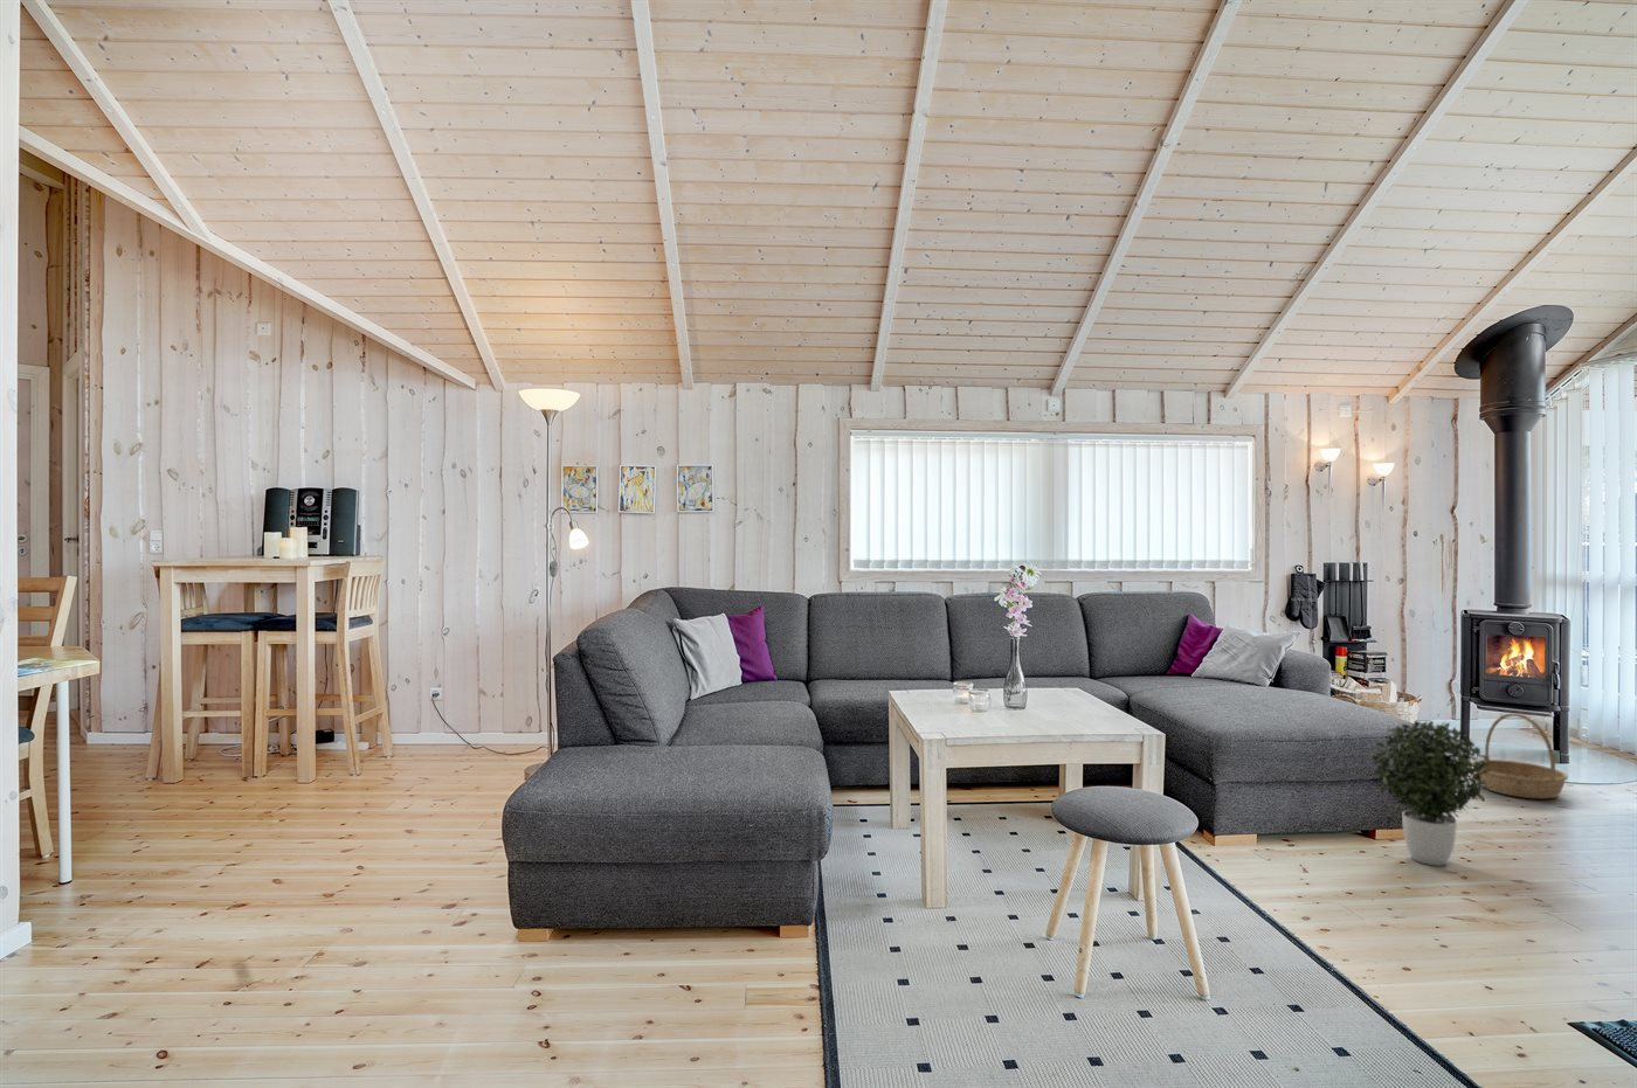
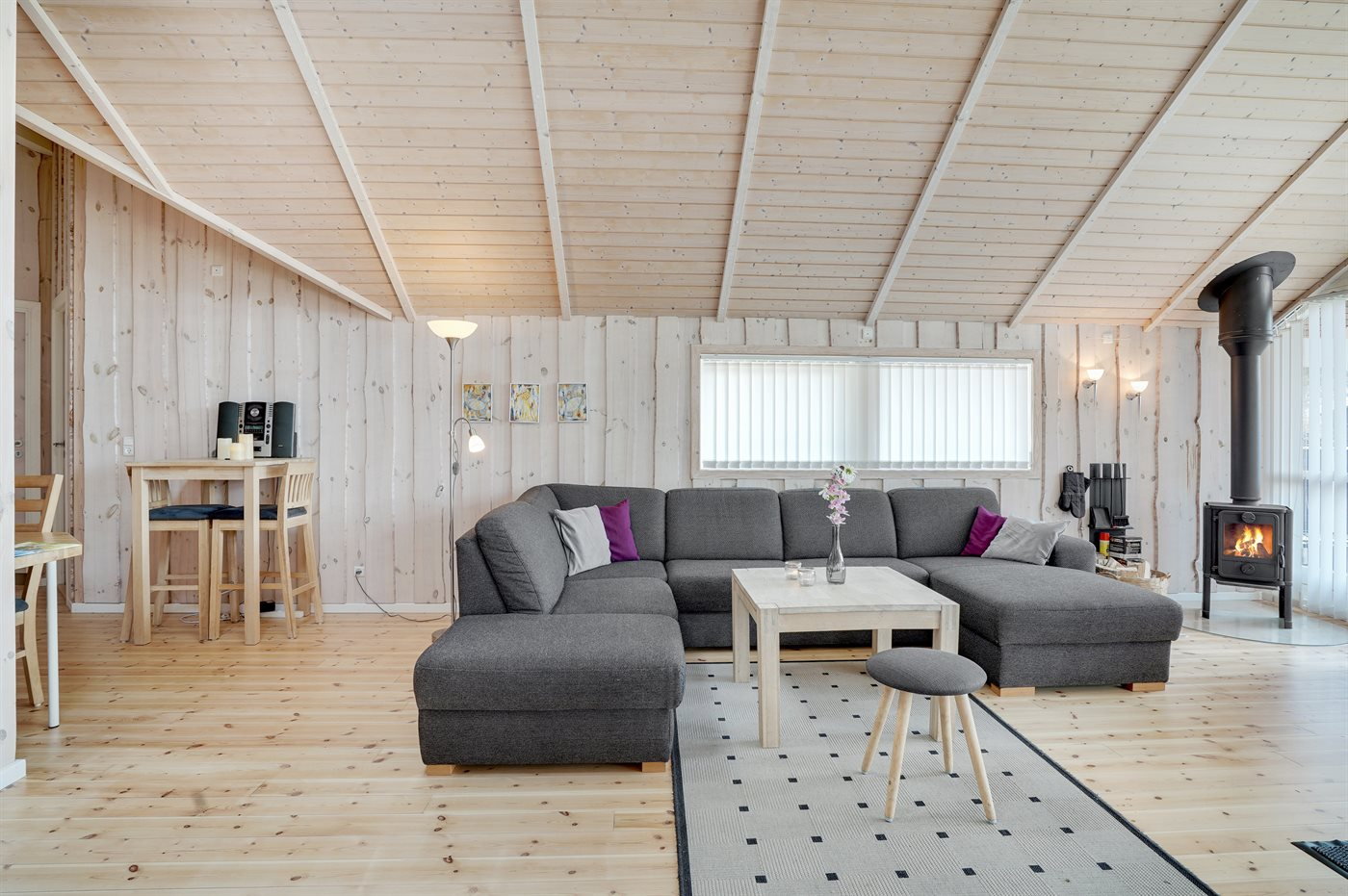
- basket [1471,712,1569,799]
- potted plant [1369,719,1492,867]
